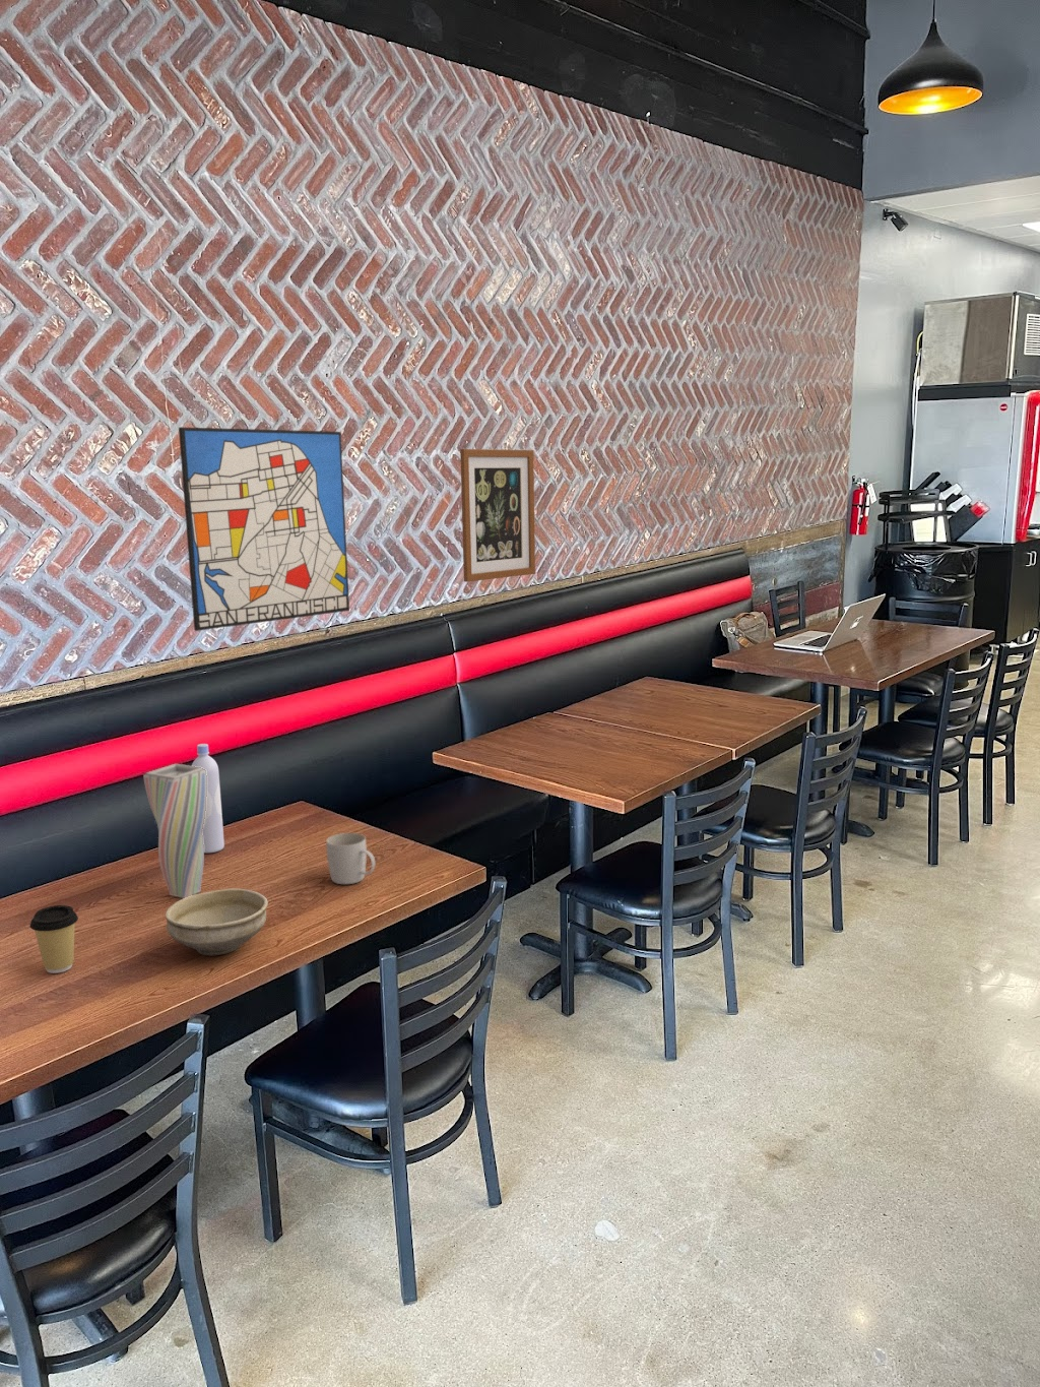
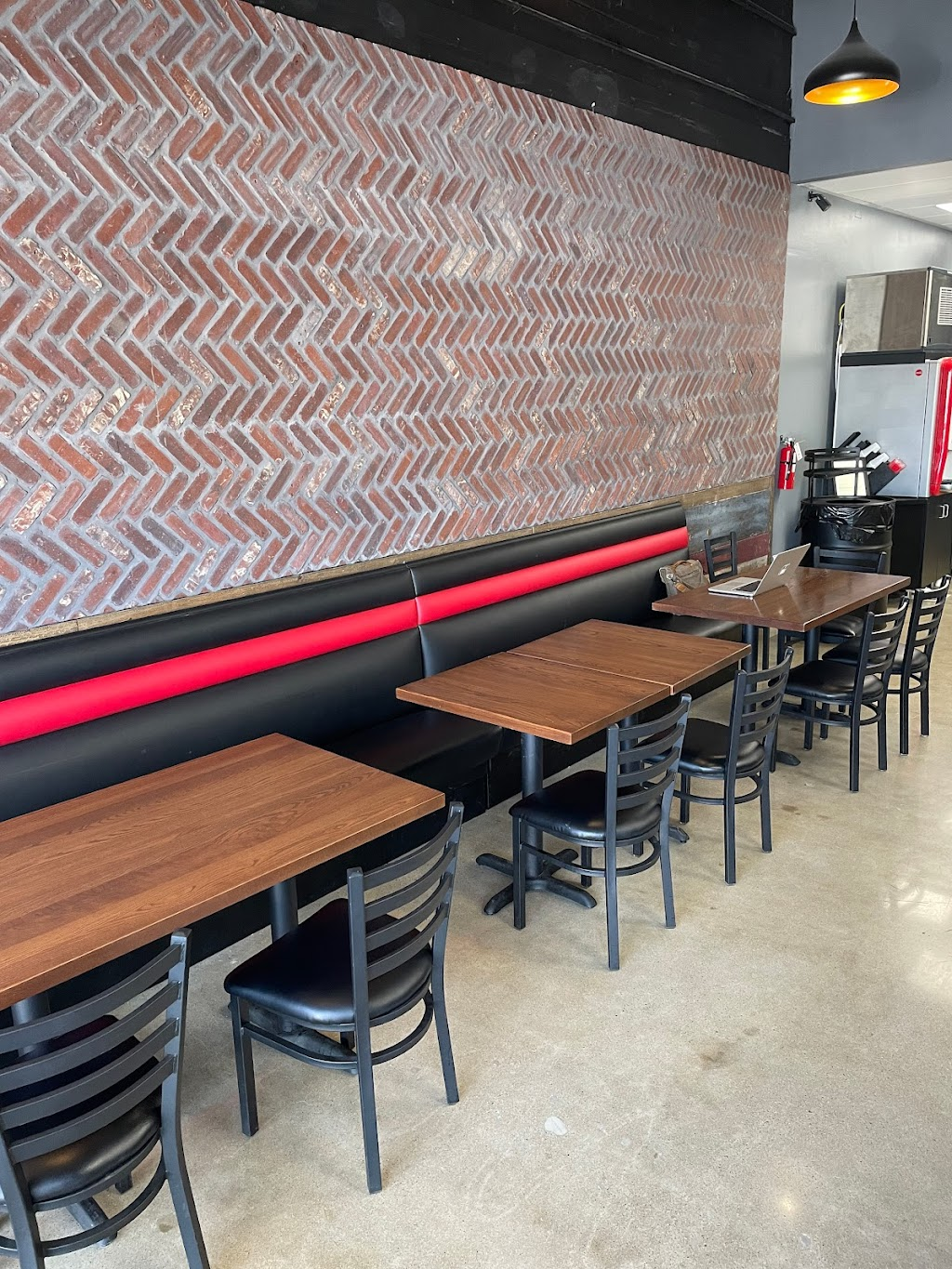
- vase [142,763,208,900]
- wall art [178,426,351,632]
- coffee cup [28,904,80,975]
- mug [326,832,376,885]
- bowl [165,888,269,956]
- bottle [191,743,225,854]
- wall art [459,448,536,584]
